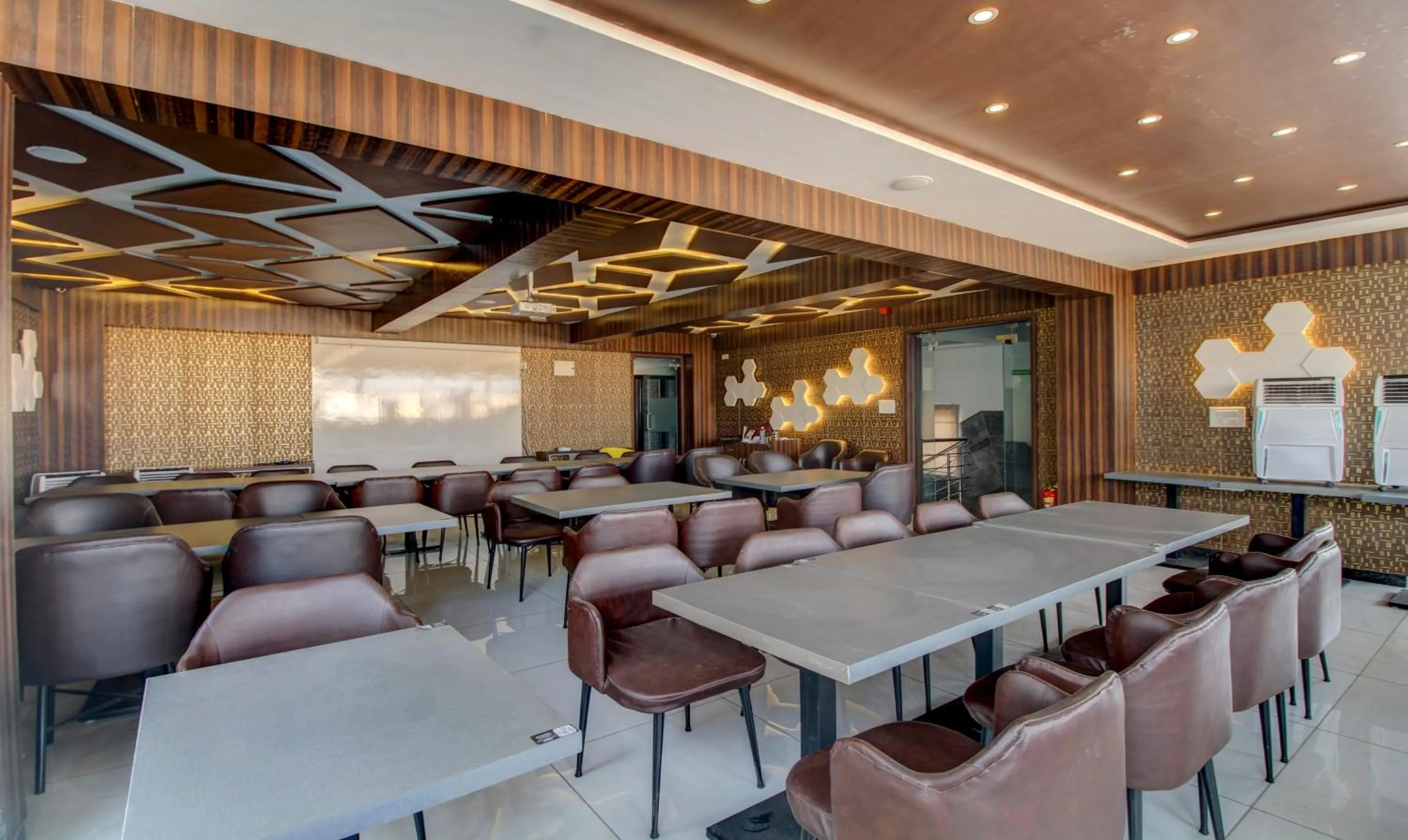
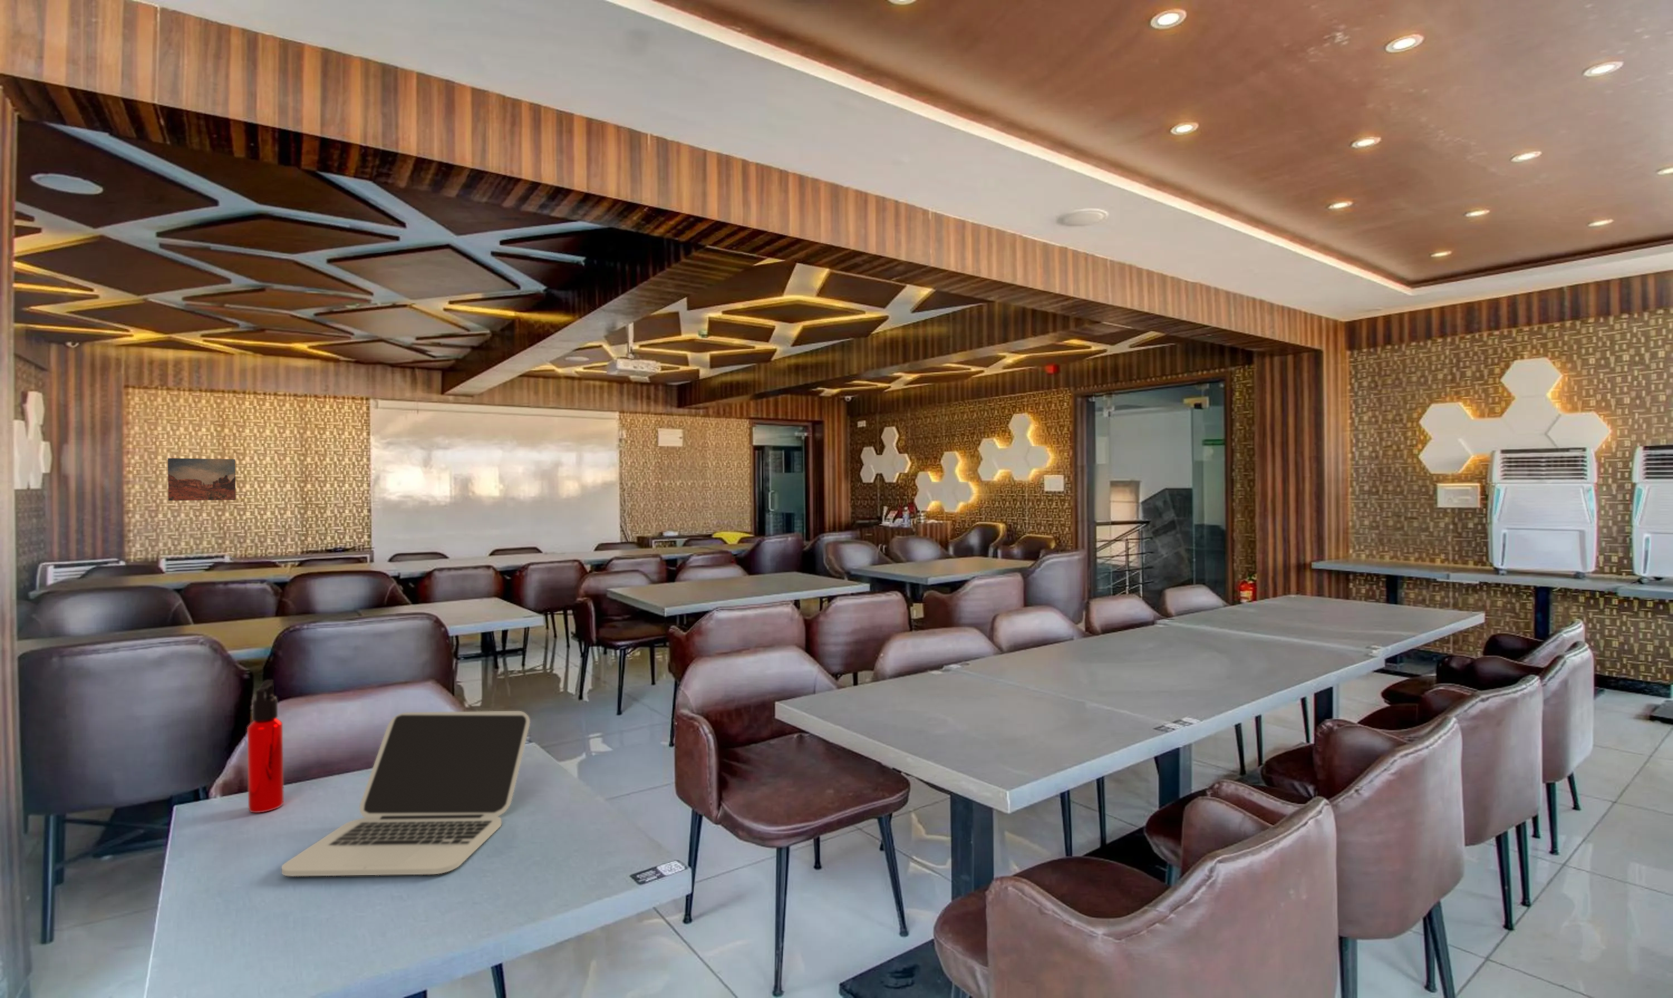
+ water bottle [246,680,284,814]
+ laptop [282,710,530,877]
+ wall art [168,457,236,501]
